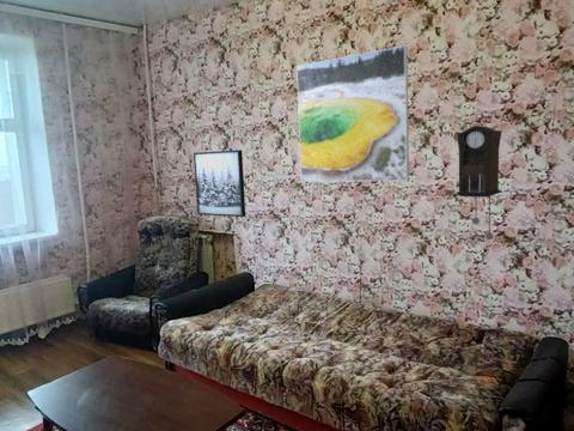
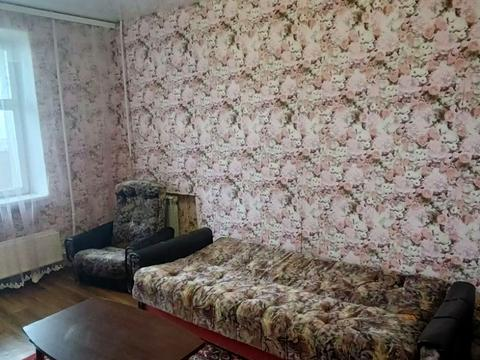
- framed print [295,44,410,182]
- pendulum clock [456,125,502,241]
- wall art [193,148,246,218]
